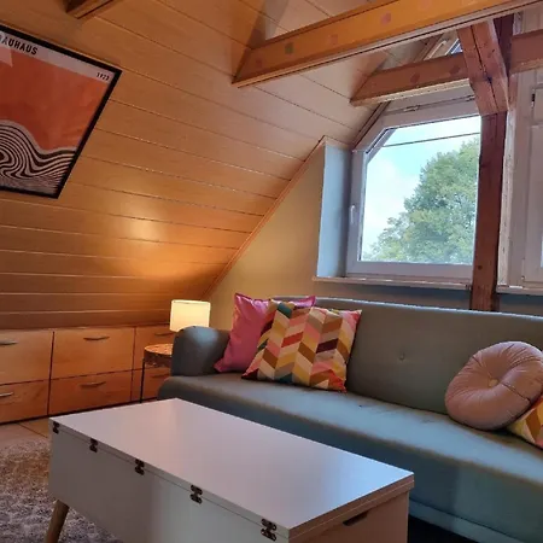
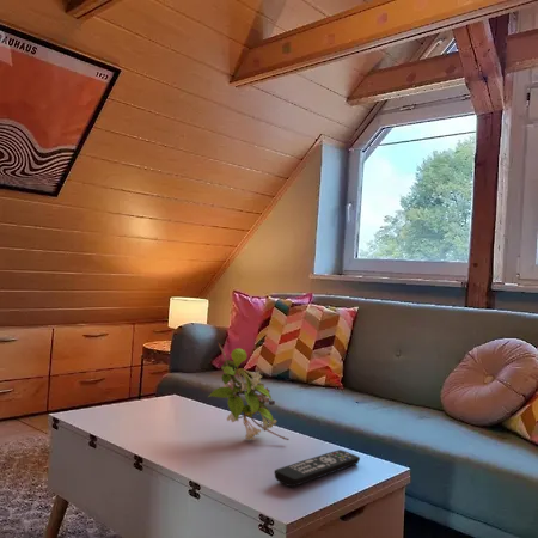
+ remote control [273,448,361,488]
+ plant [207,342,291,441]
